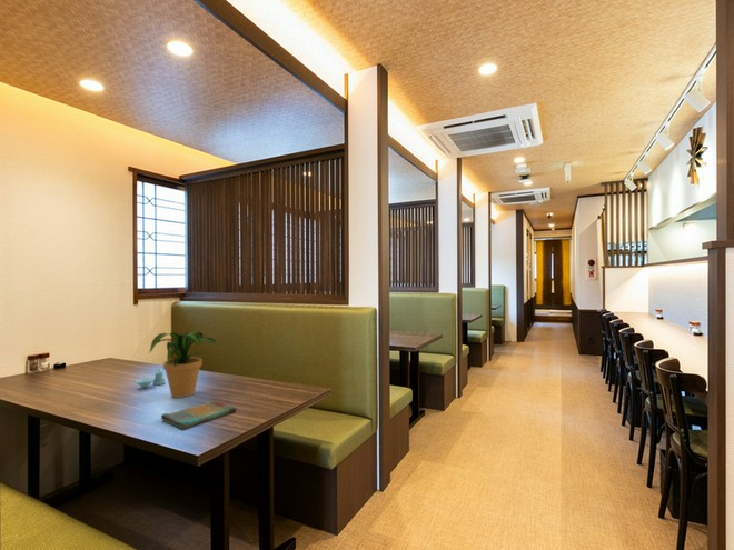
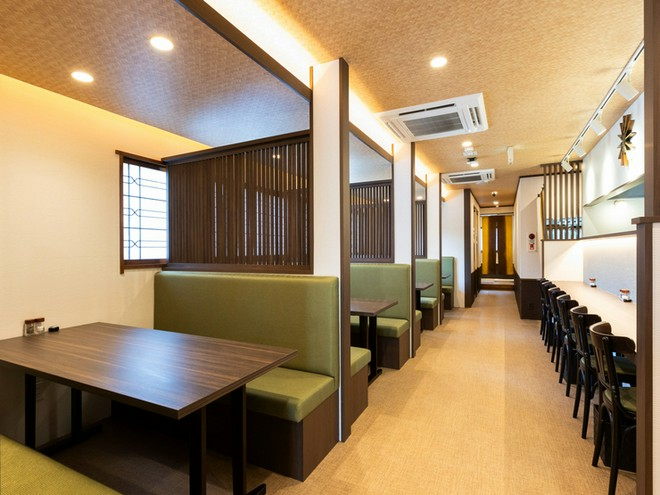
- potted plant [148,331,222,399]
- dish towel [160,399,237,431]
- salt and pepper shaker set [133,368,166,389]
